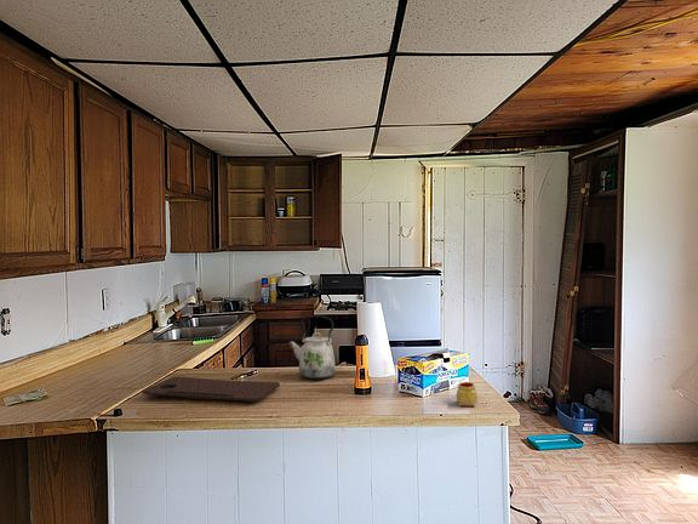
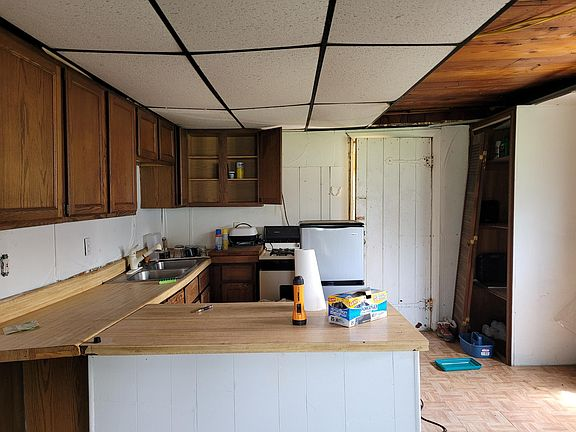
- mug [456,381,479,408]
- cutting board [141,376,281,405]
- kettle [287,314,337,381]
